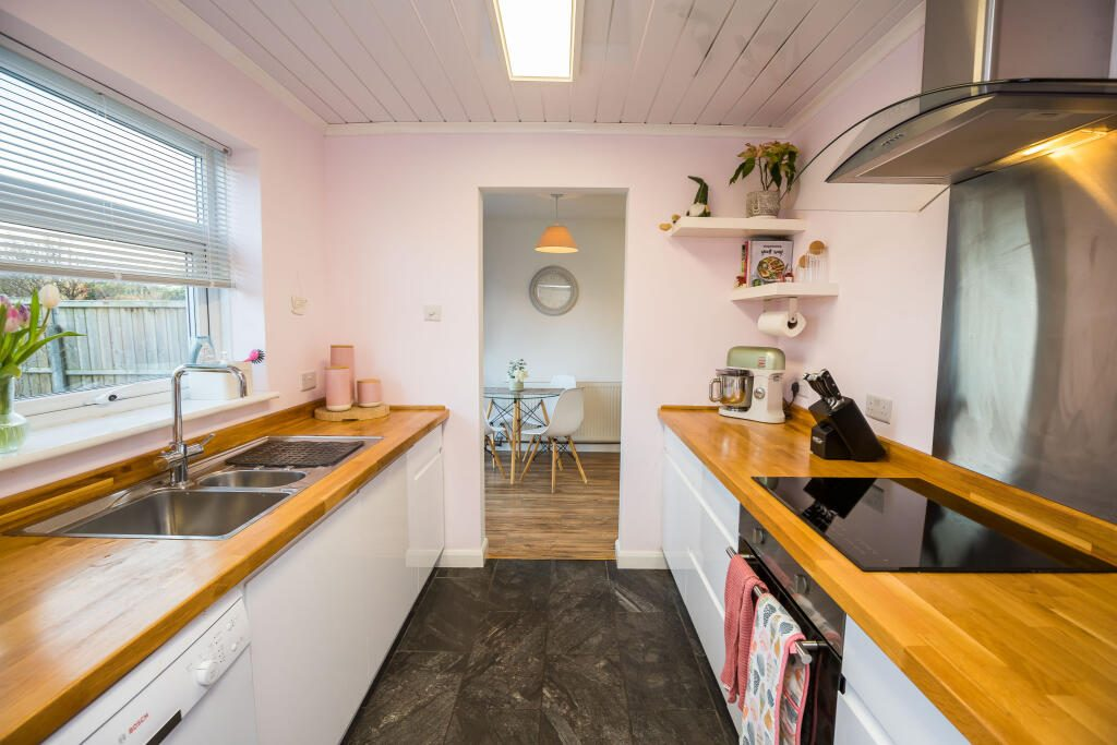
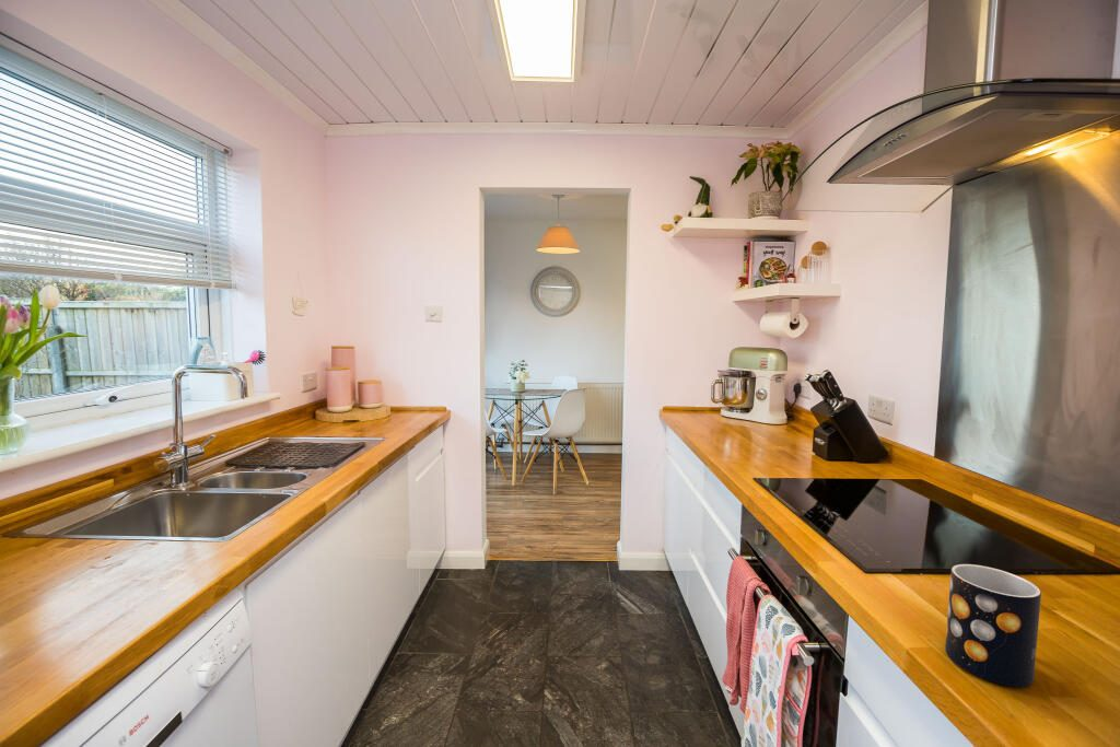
+ mug [944,563,1042,688]
